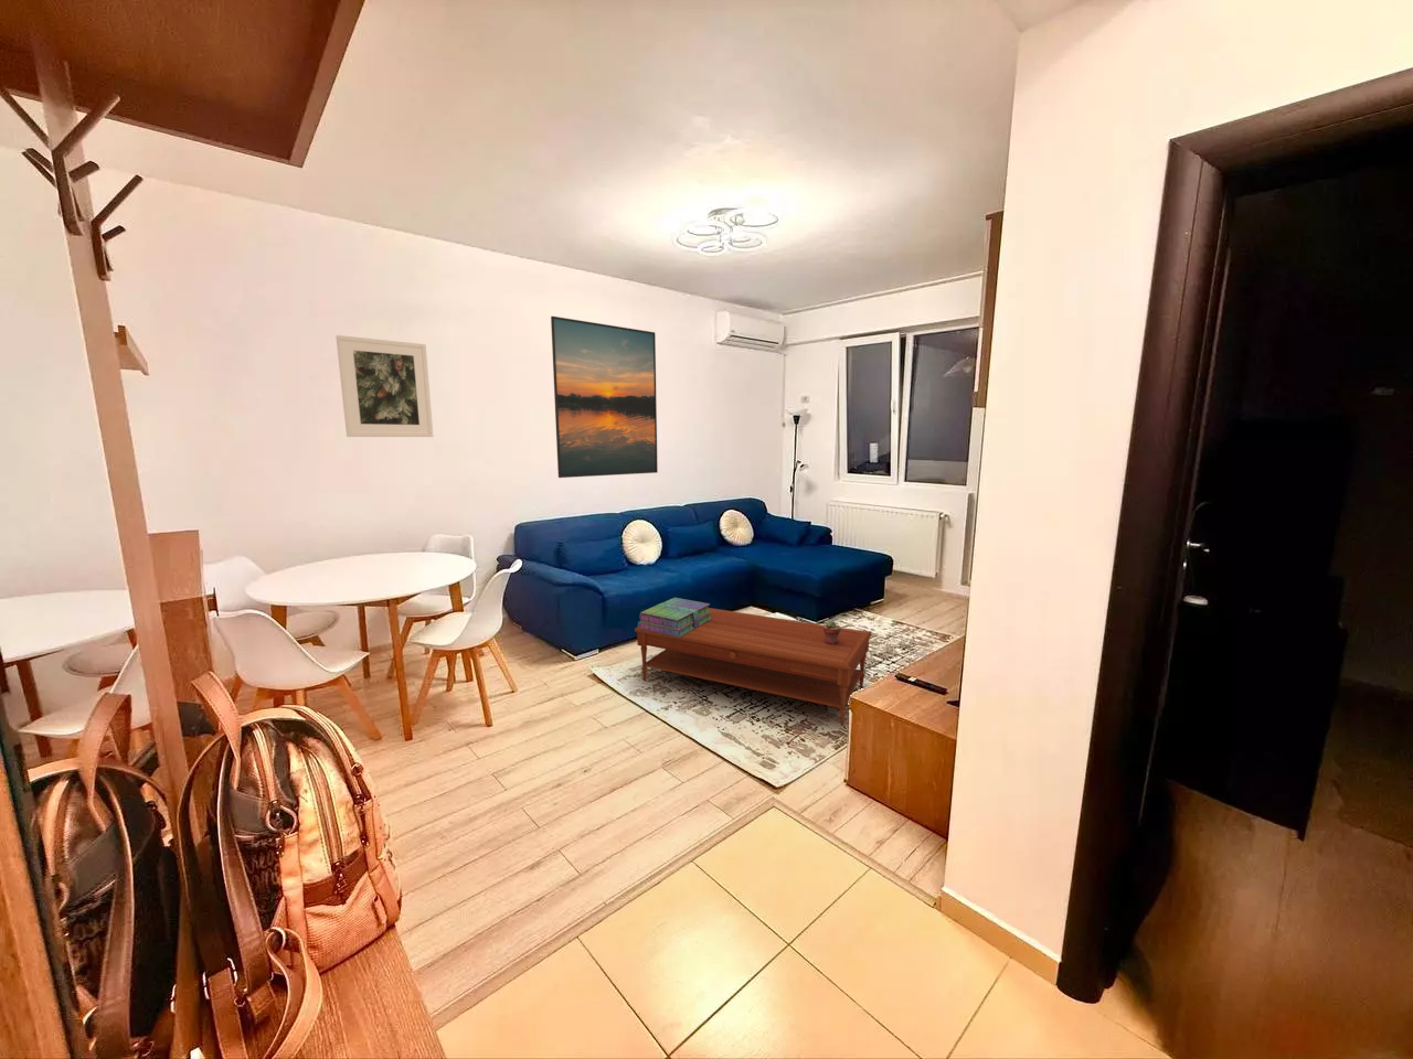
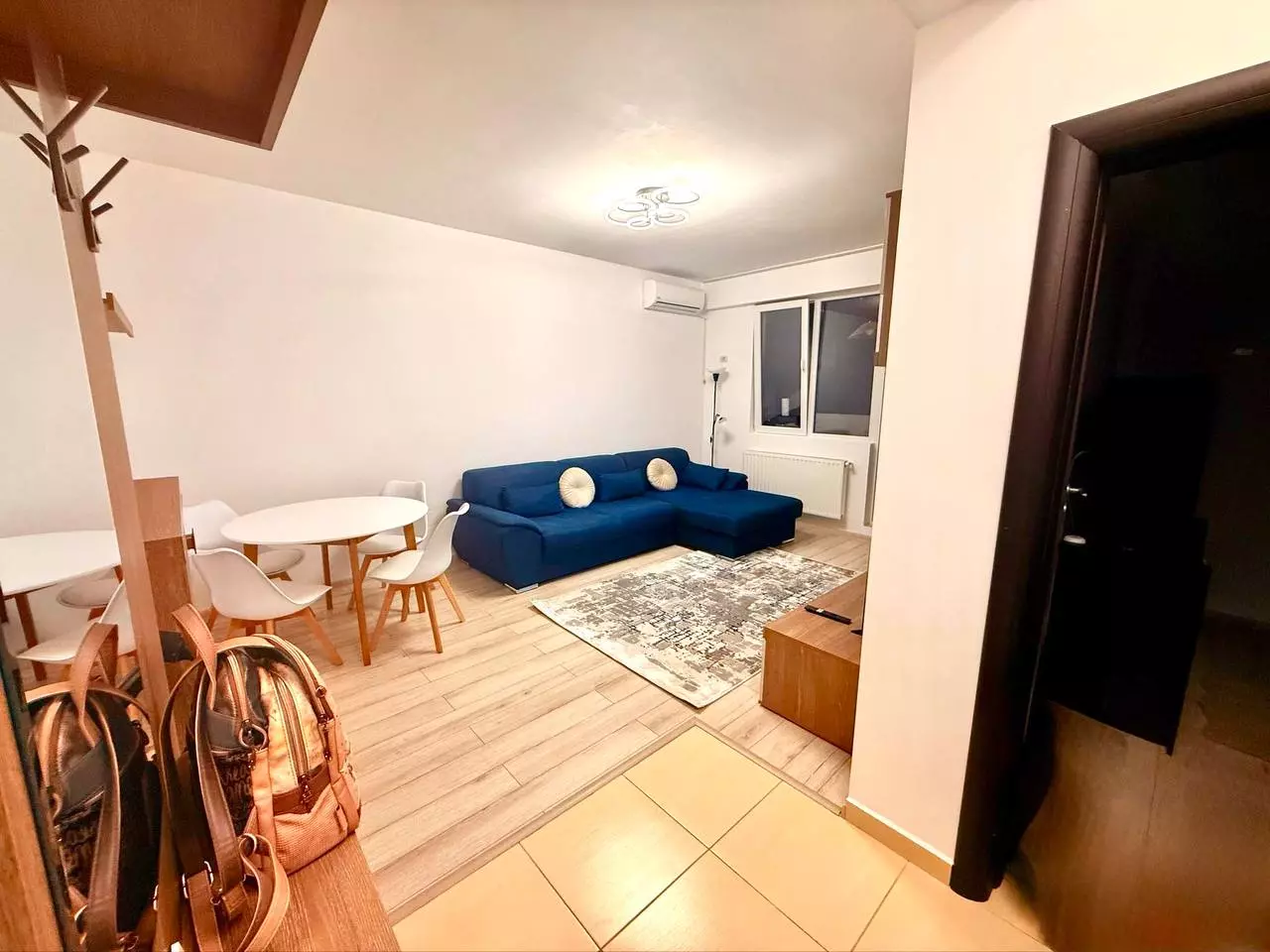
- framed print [335,334,434,438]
- coffee table [634,606,872,728]
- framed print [550,316,659,478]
- stack of books [636,596,712,637]
- potted succulent [822,618,842,644]
